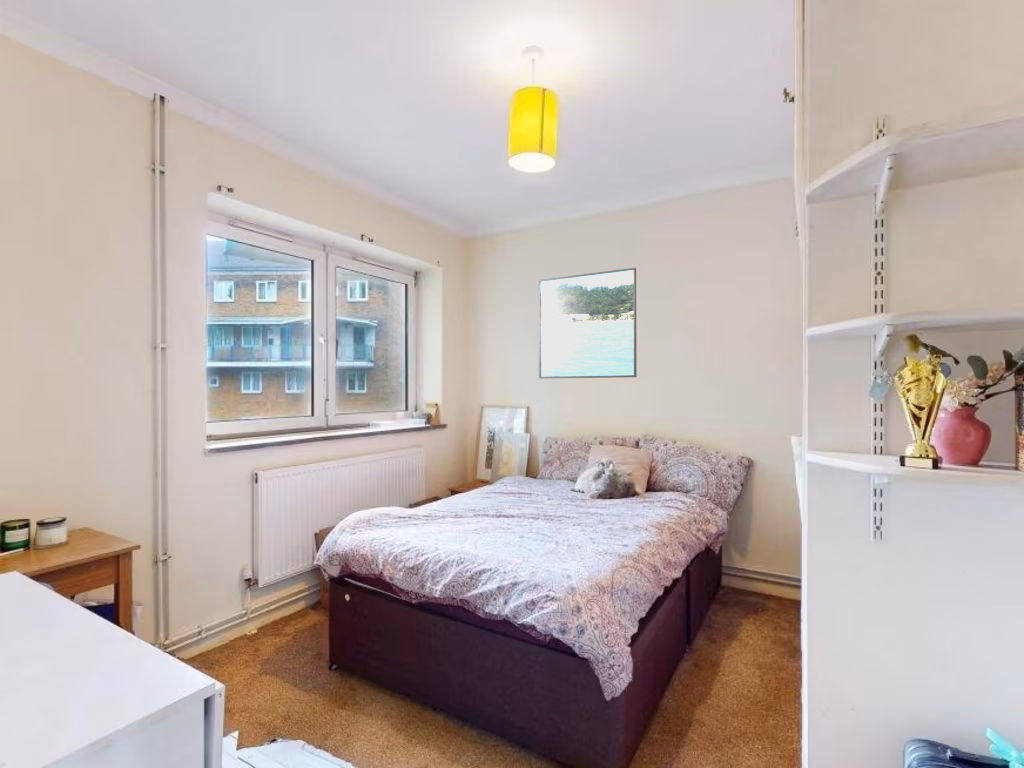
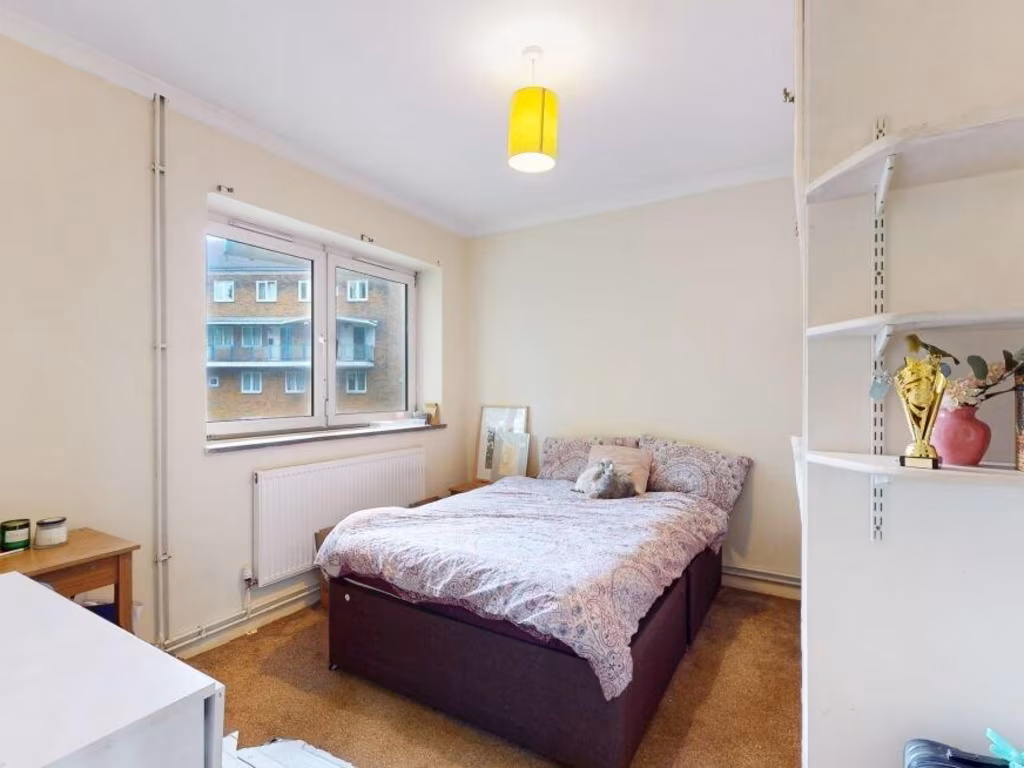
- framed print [538,267,637,379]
